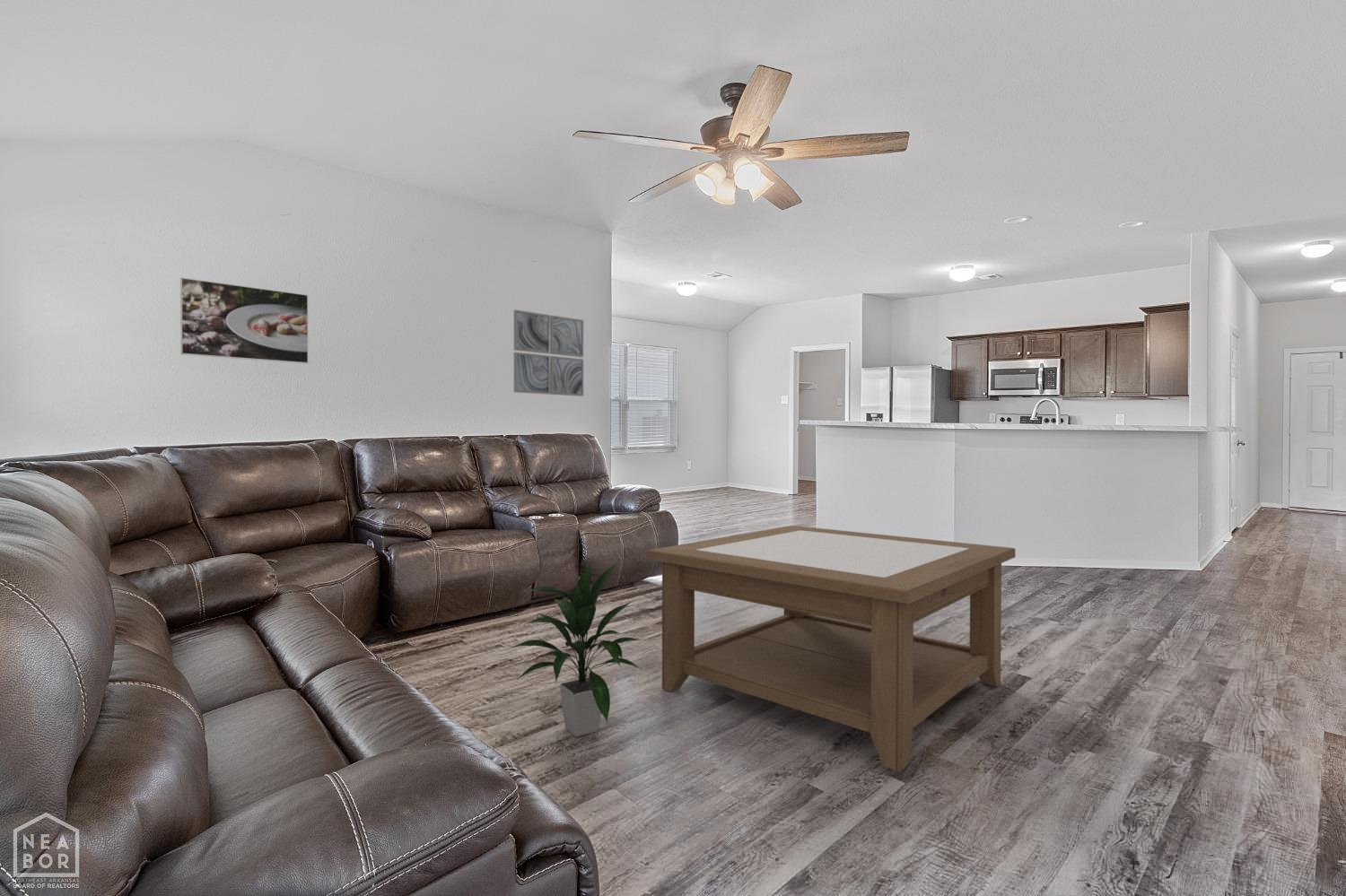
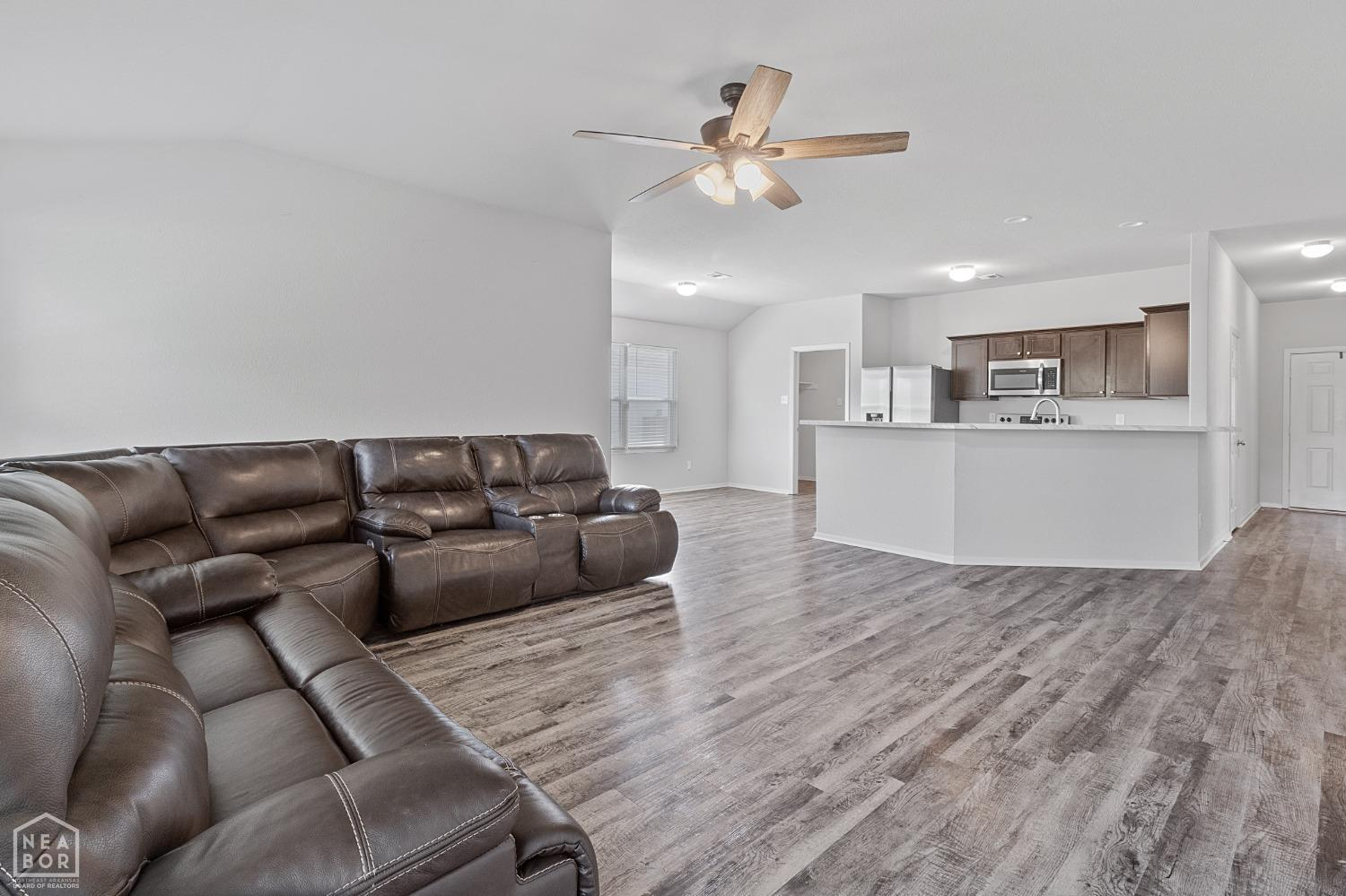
- wall art [513,309,584,397]
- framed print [179,277,309,364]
- indoor plant [507,561,641,737]
- coffee table [647,525,1017,772]
